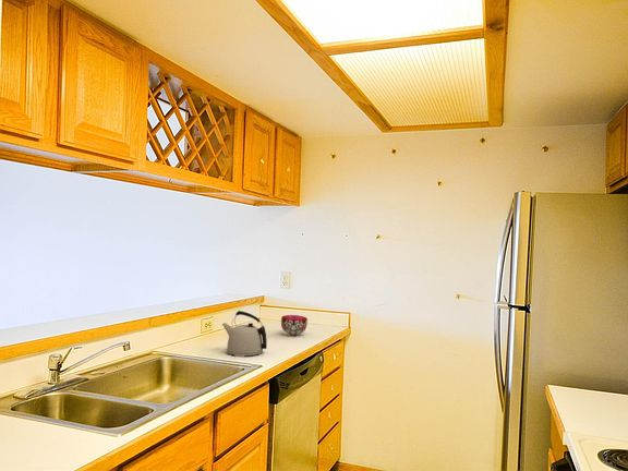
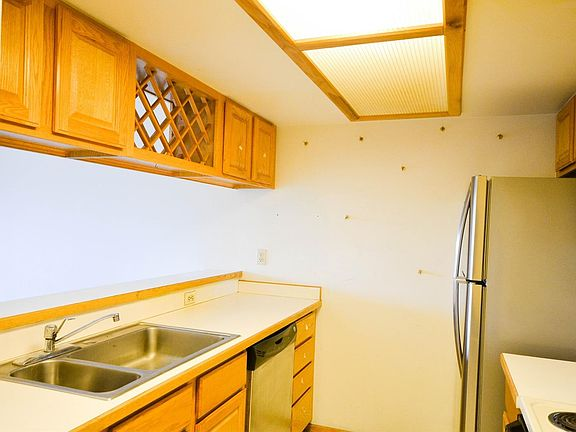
- kettle [221,310,268,359]
- decorative bowl [280,314,309,336]
